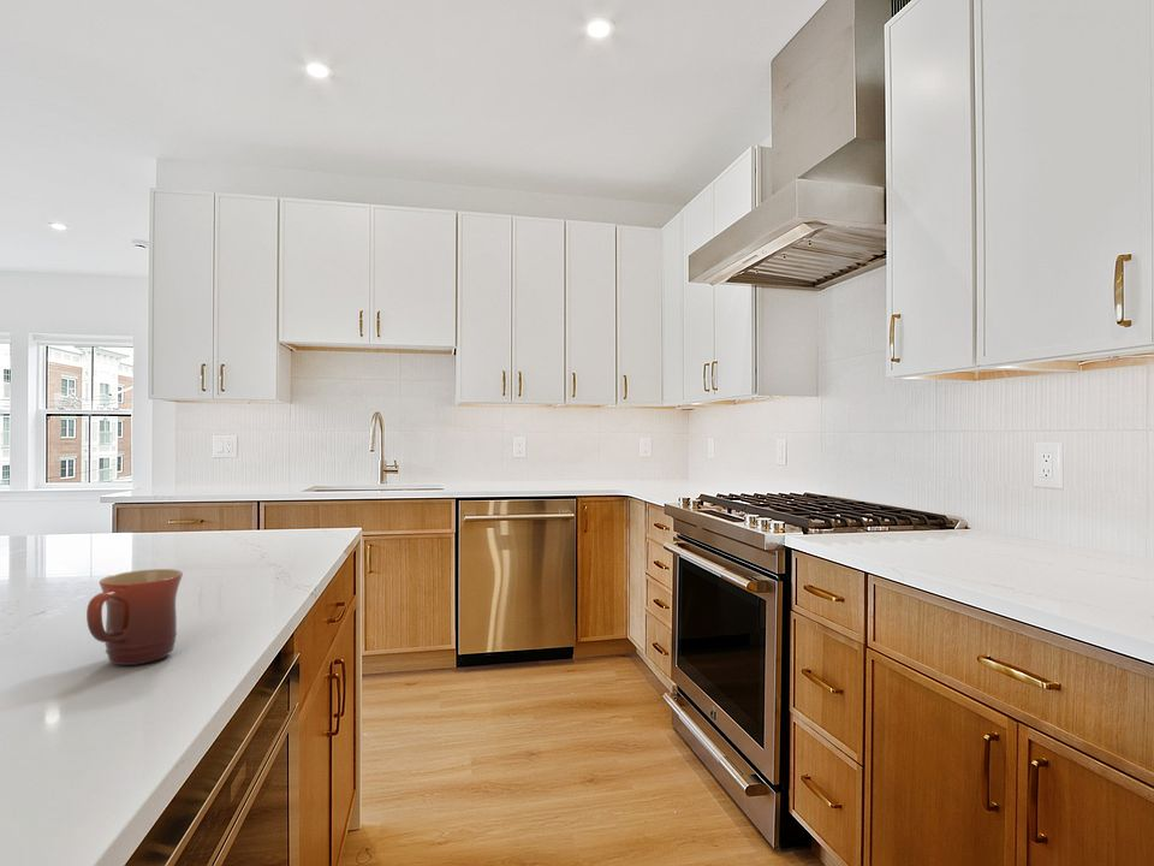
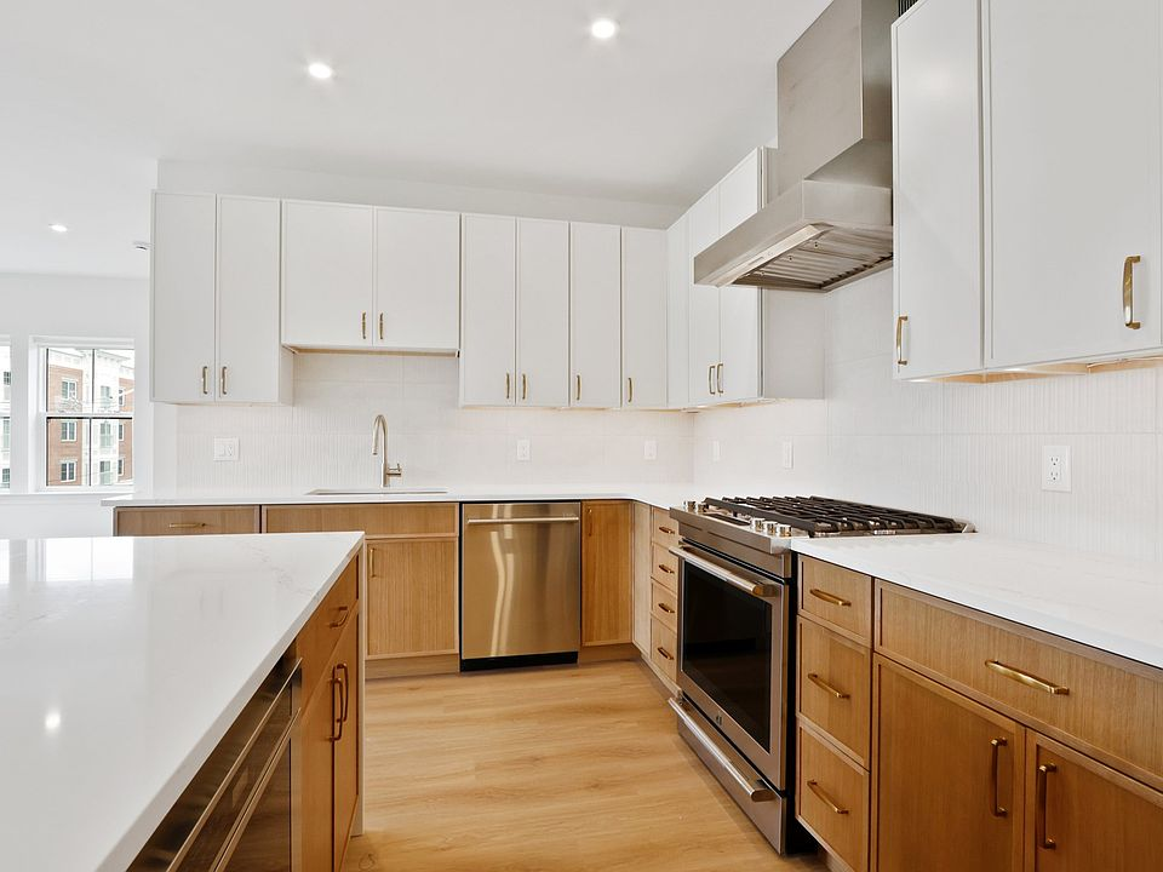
- mug [85,568,184,666]
